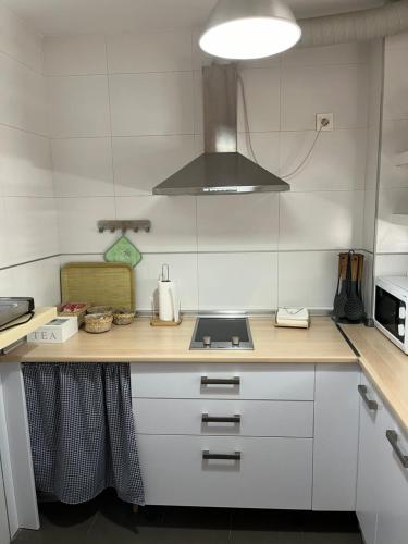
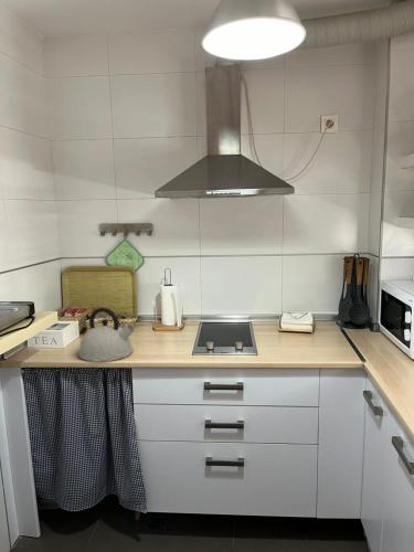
+ kettle [77,307,136,363]
